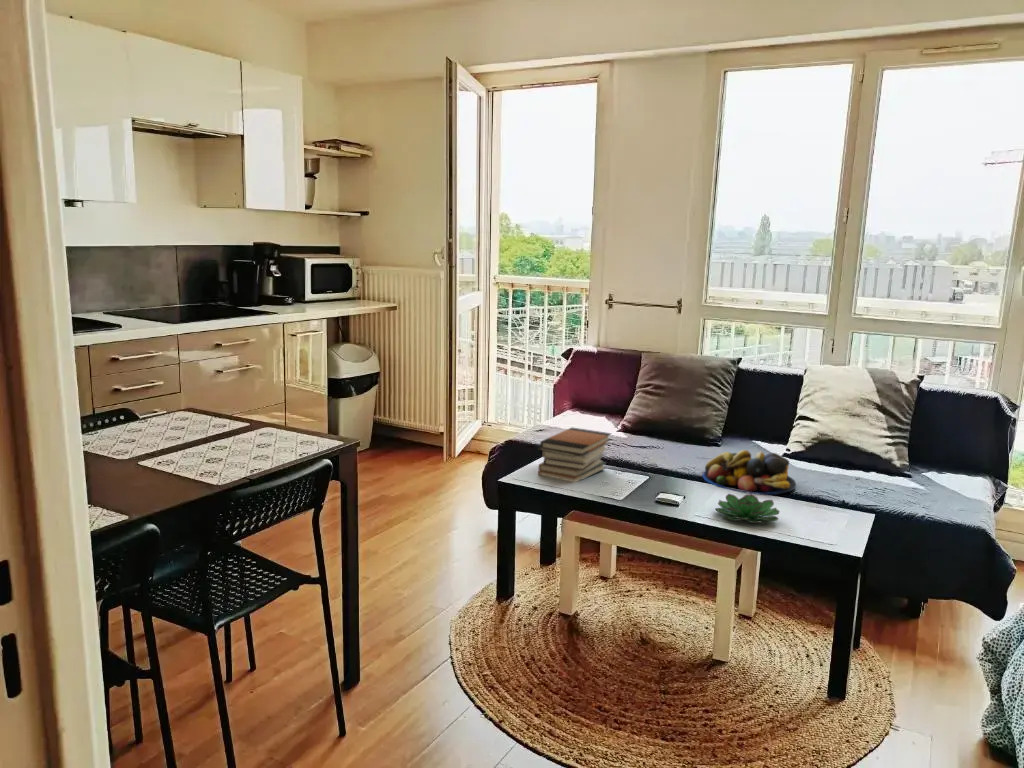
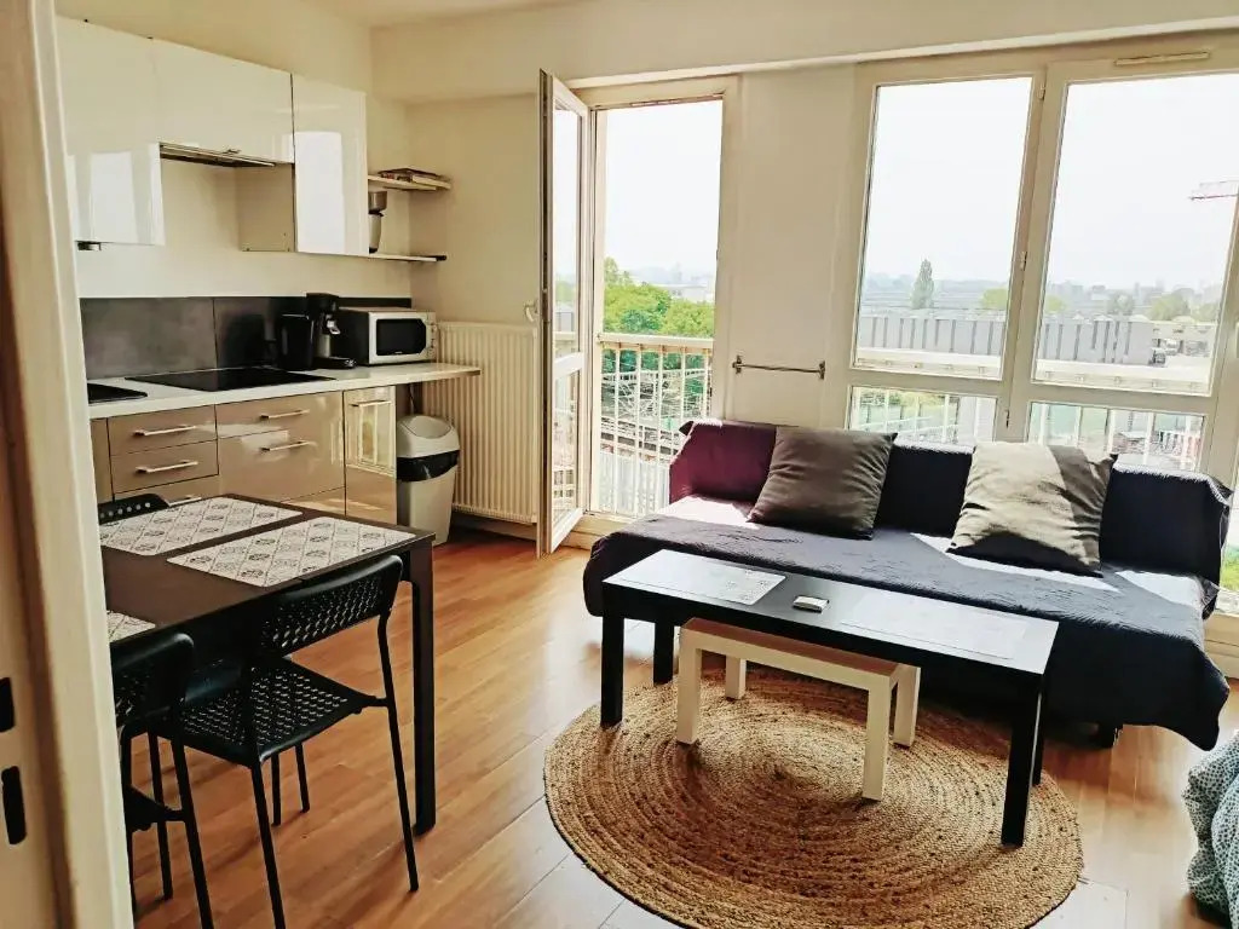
- book stack [537,426,612,483]
- succulent plant [714,493,781,524]
- fruit bowl [702,449,797,496]
